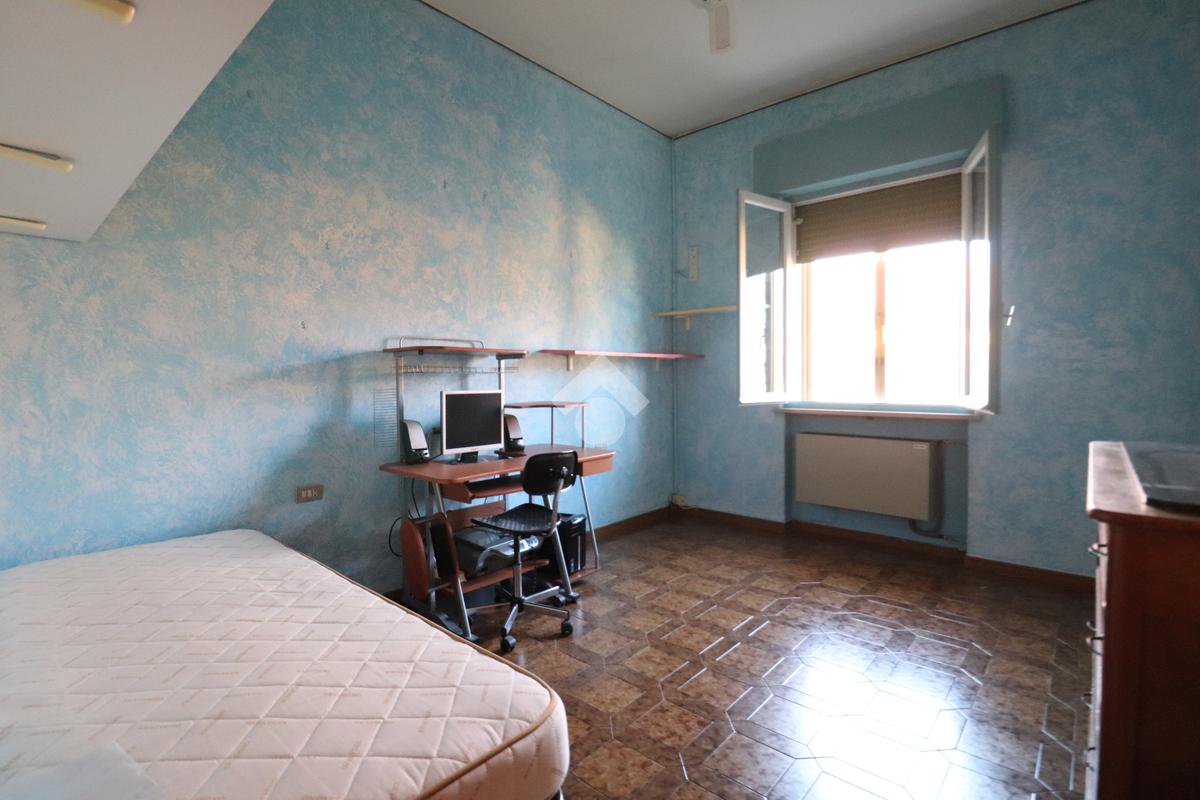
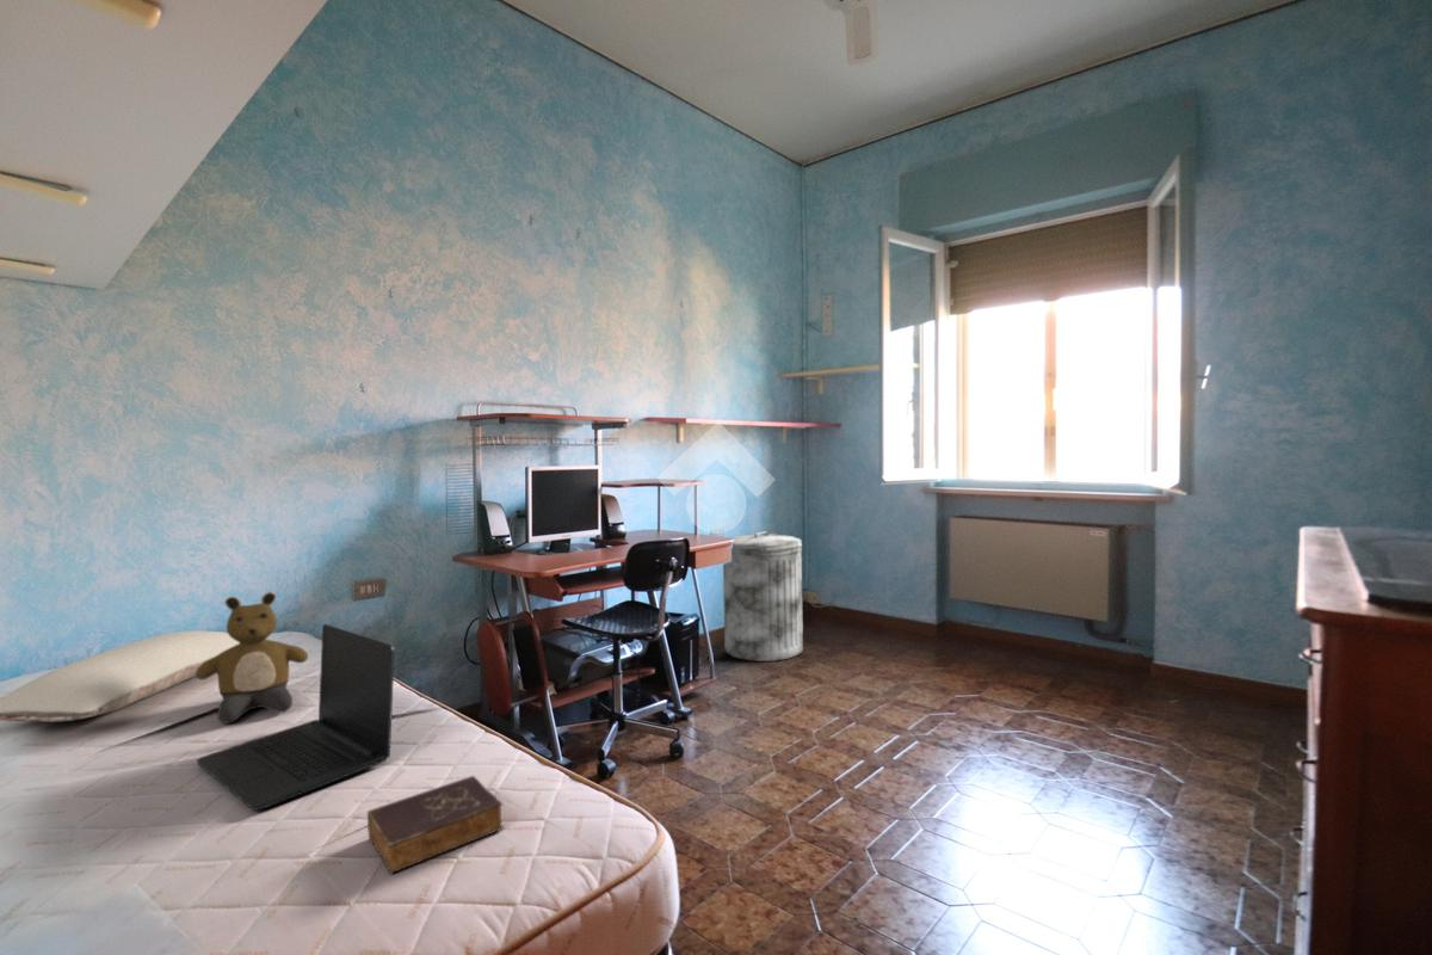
+ pillow [0,629,240,723]
+ laptop [196,623,396,812]
+ bear [195,591,309,725]
+ trash can [722,531,804,663]
+ book [366,775,505,875]
